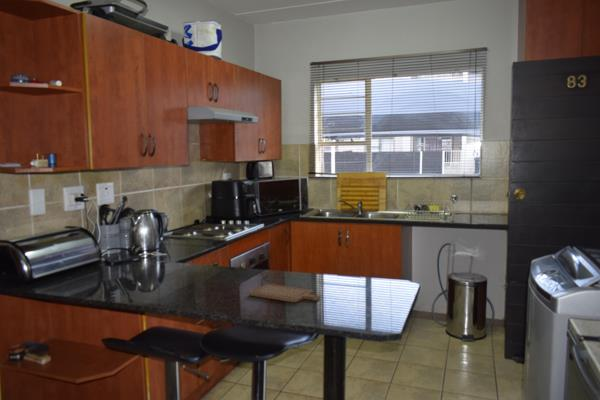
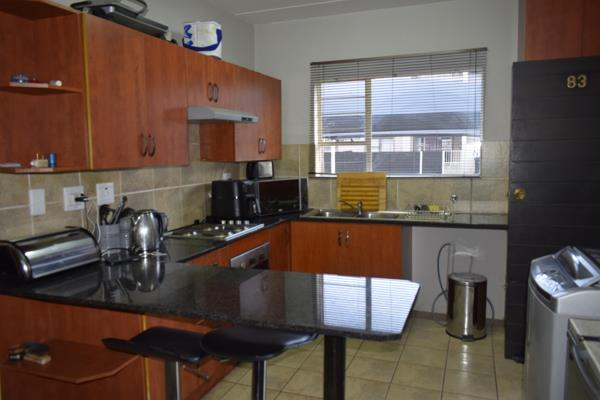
- chopping board [248,283,321,303]
